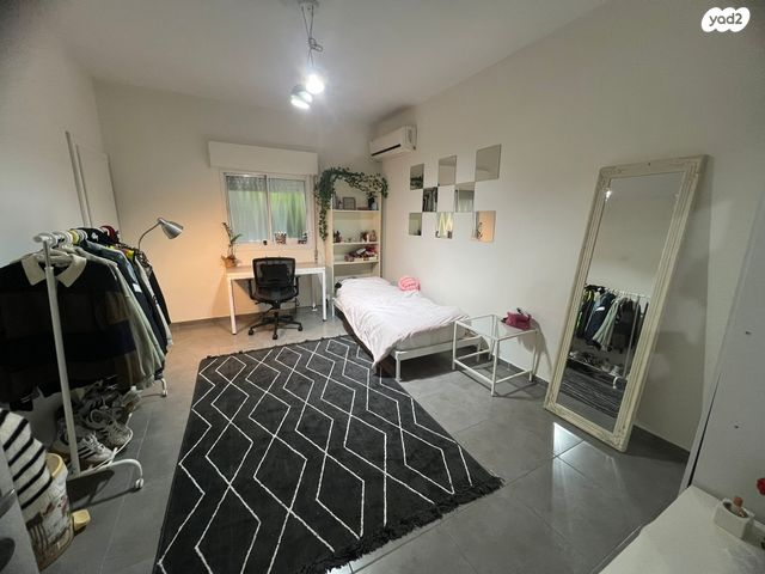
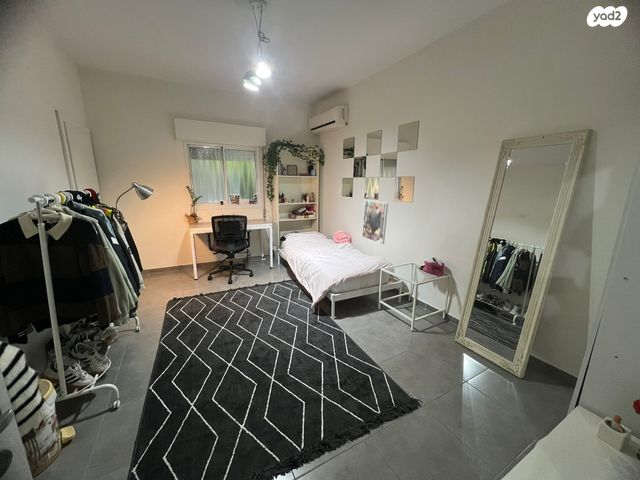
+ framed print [361,199,389,245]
